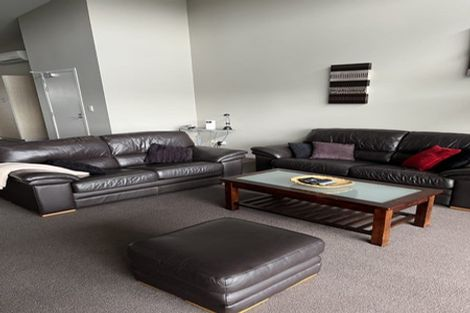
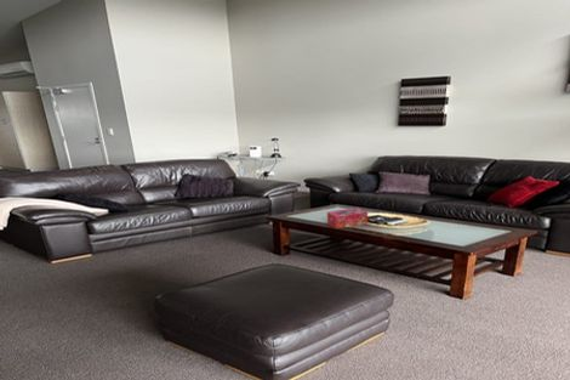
+ tissue box [326,206,369,229]
